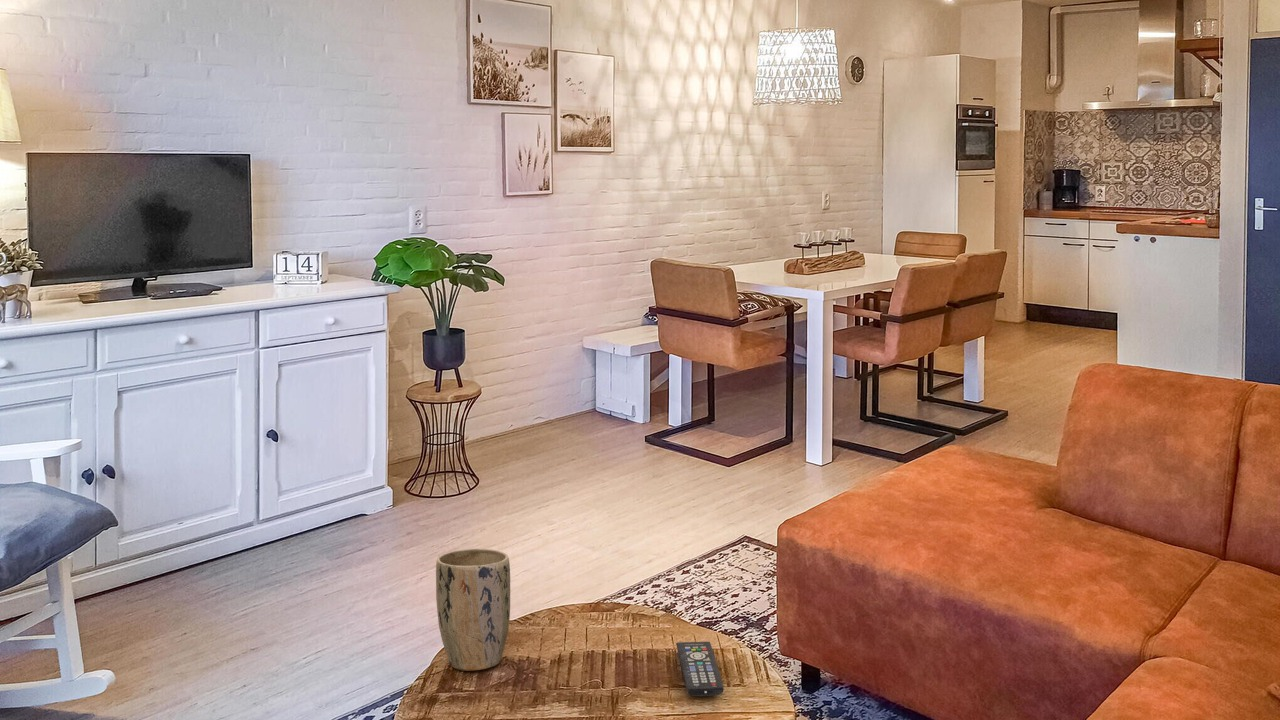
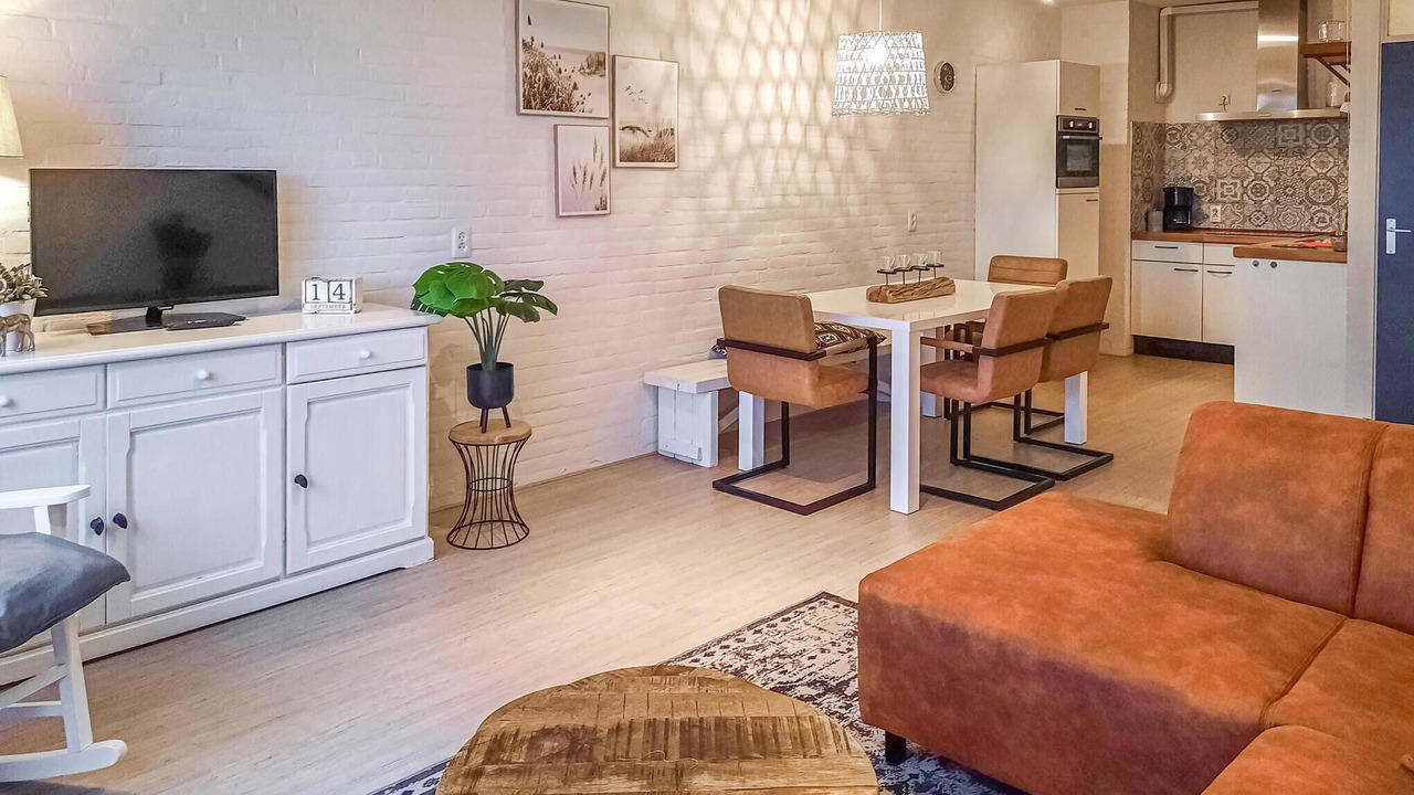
- remote control [675,641,725,697]
- plant pot [435,548,511,672]
